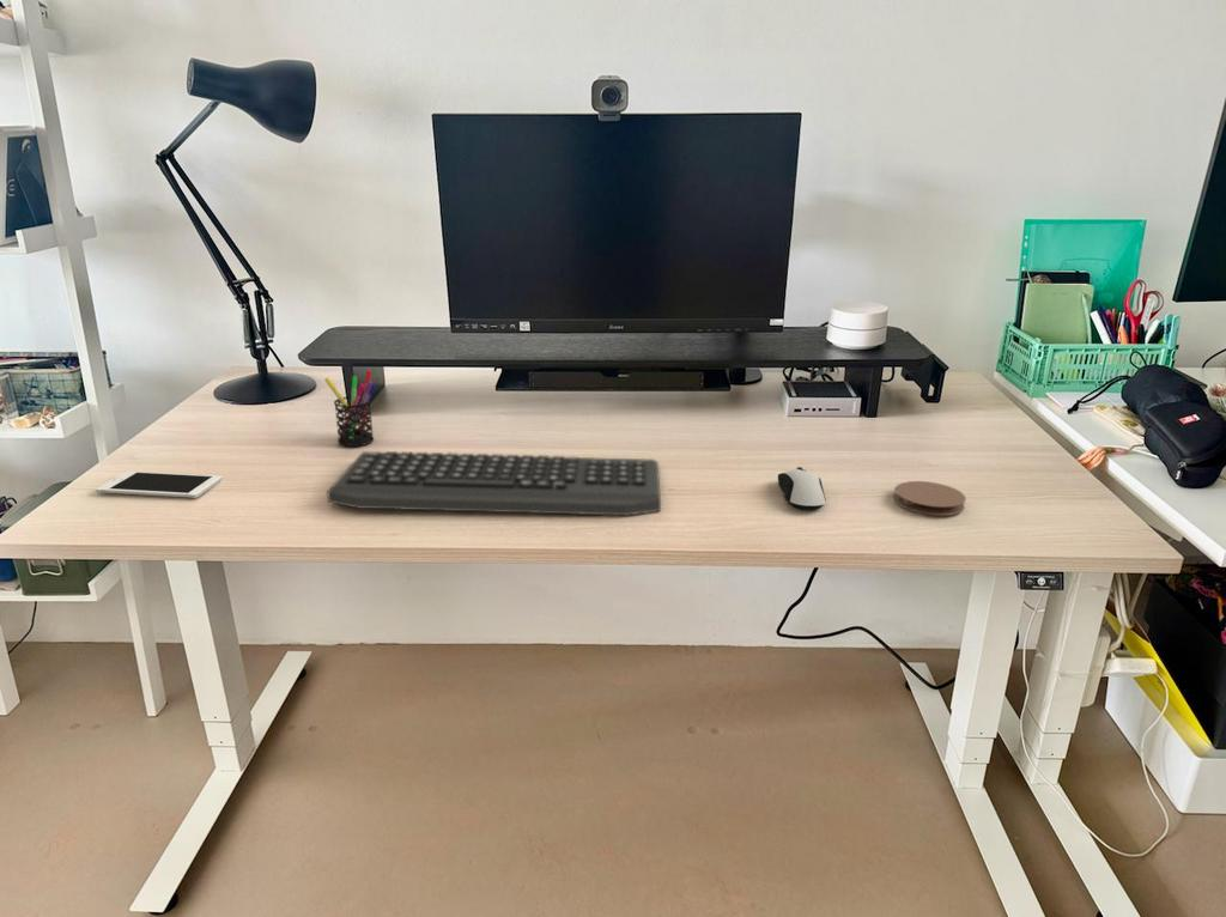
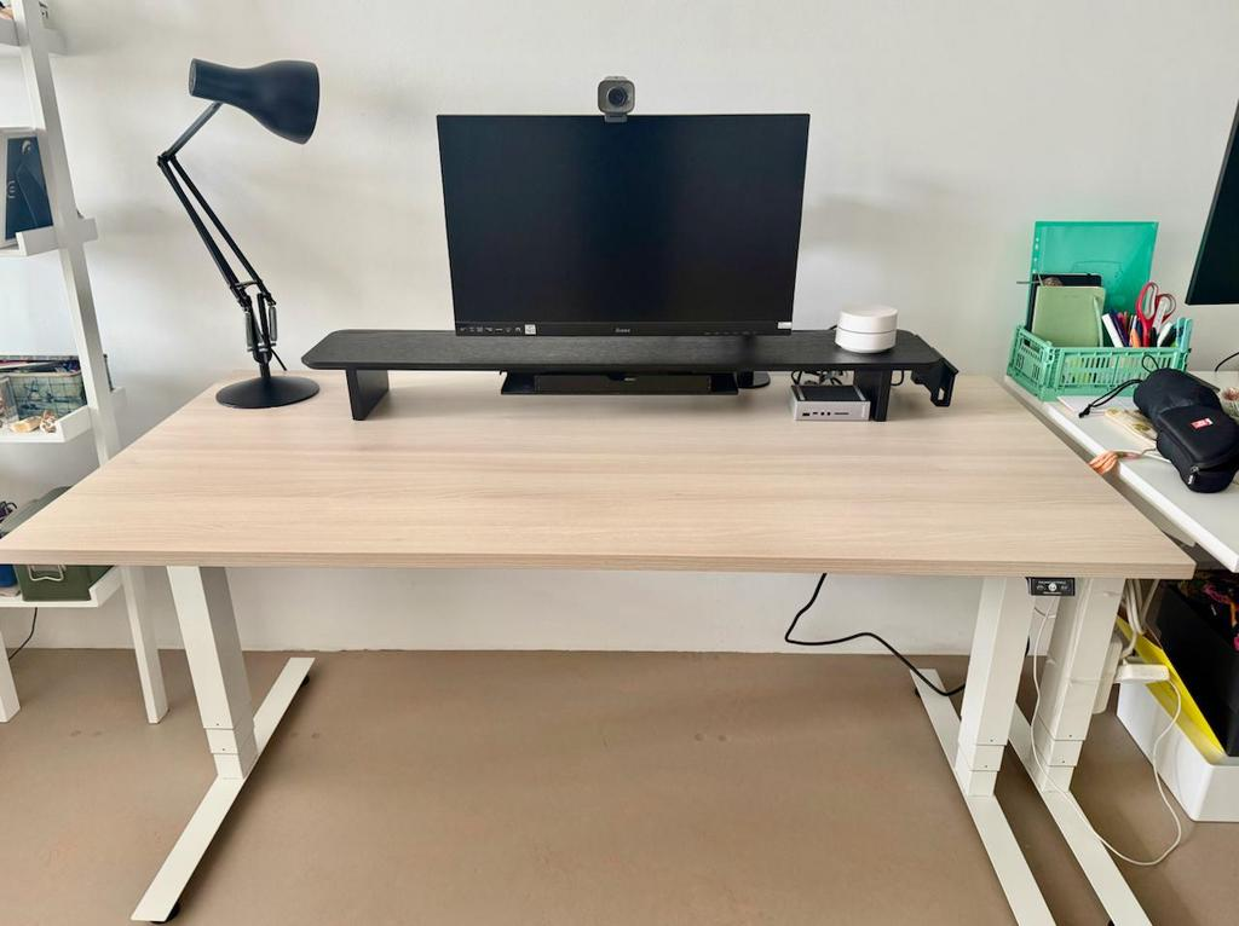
- pen holder [323,369,377,448]
- computer mouse [777,466,827,511]
- cell phone [95,470,223,499]
- coaster [893,480,967,517]
- keyboard [326,450,662,516]
